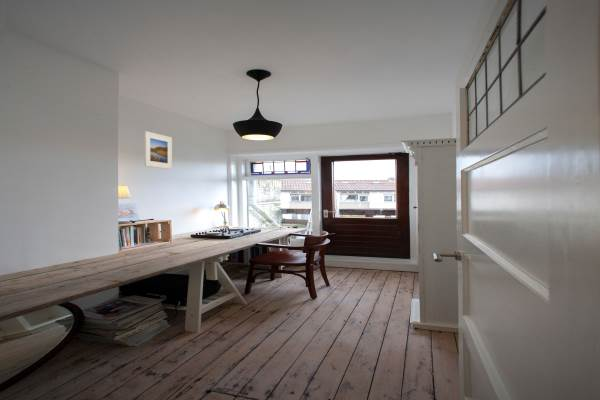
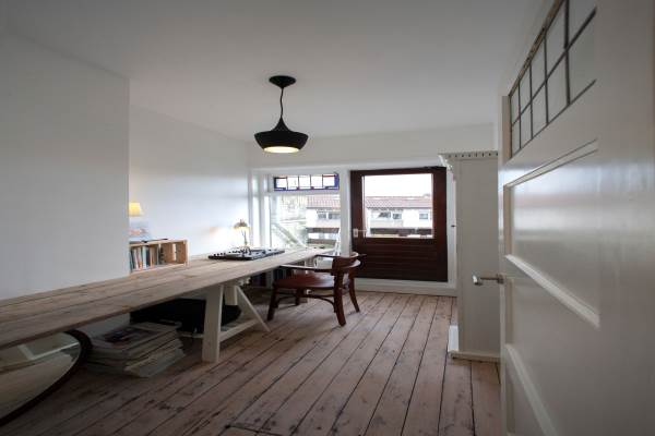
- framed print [143,130,173,170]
